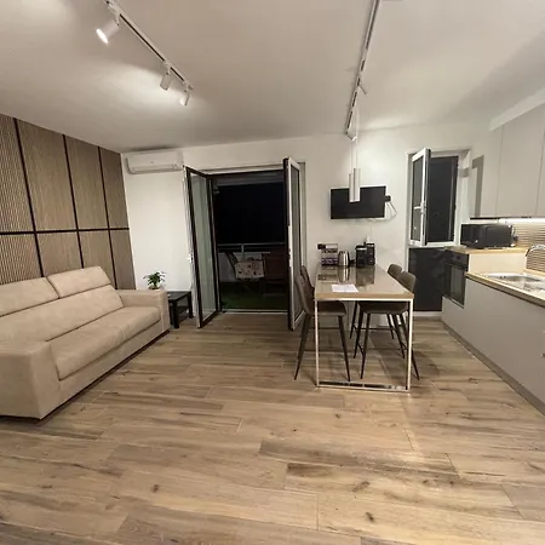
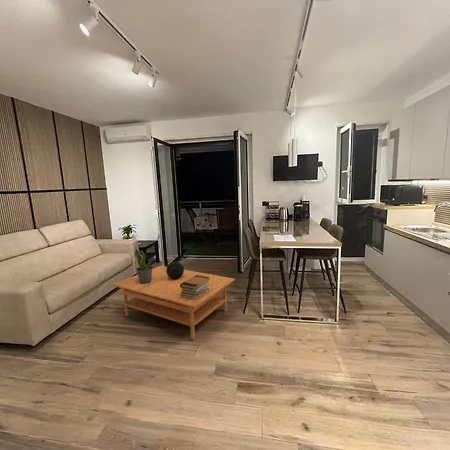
+ book stack [180,275,210,300]
+ potted plant [133,248,154,284]
+ coffee table [112,265,236,341]
+ decorative globe [166,261,185,279]
